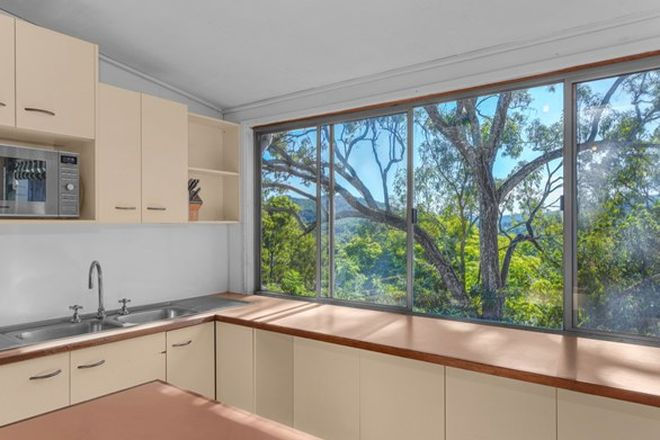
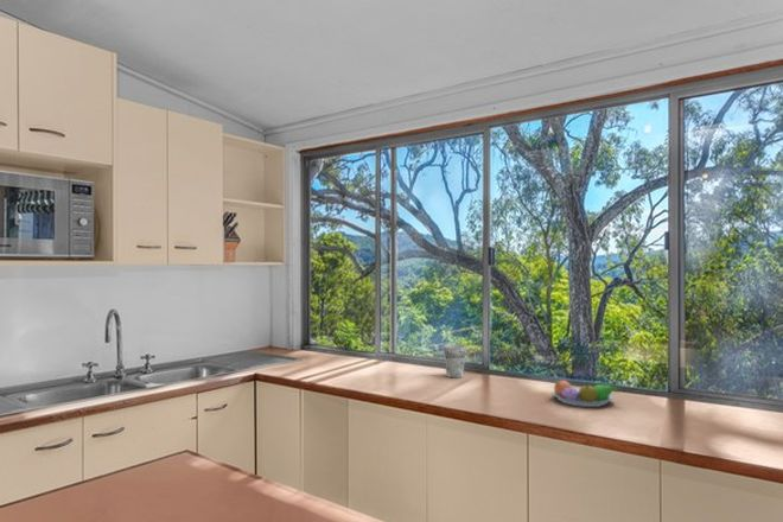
+ cup [443,343,467,380]
+ fruit bowl [552,378,619,408]
